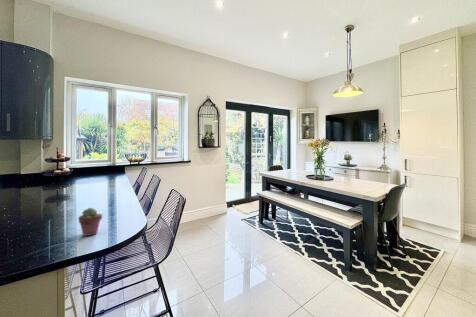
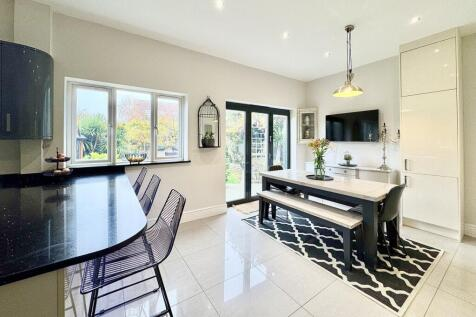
- potted succulent [77,207,103,237]
